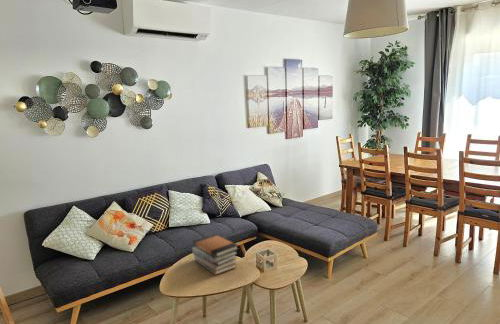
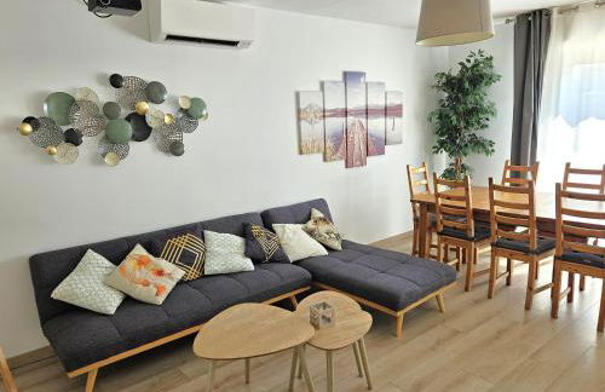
- book stack [191,233,240,276]
